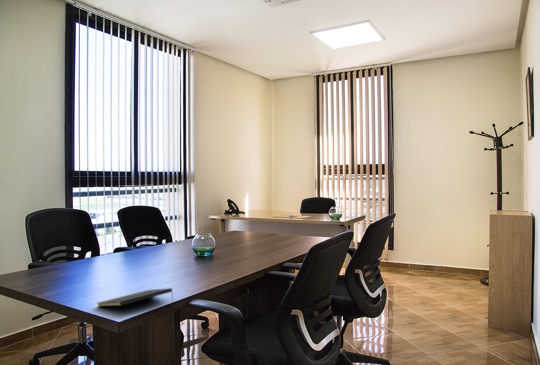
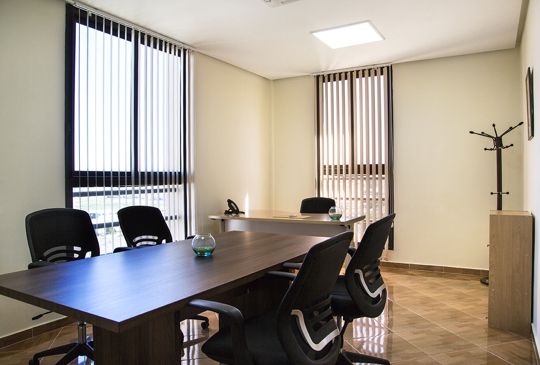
- notepad [96,287,174,308]
